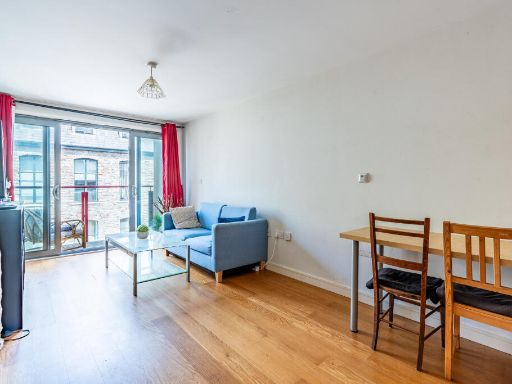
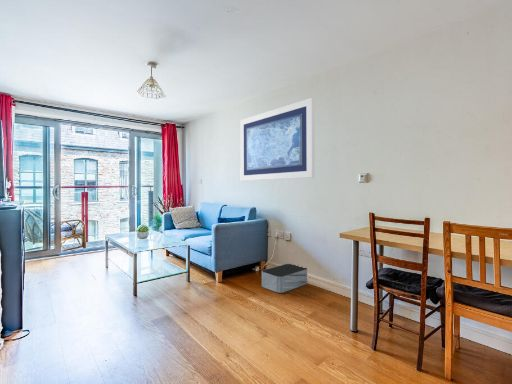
+ storage bin [261,263,308,294]
+ wall art [239,97,316,182]
